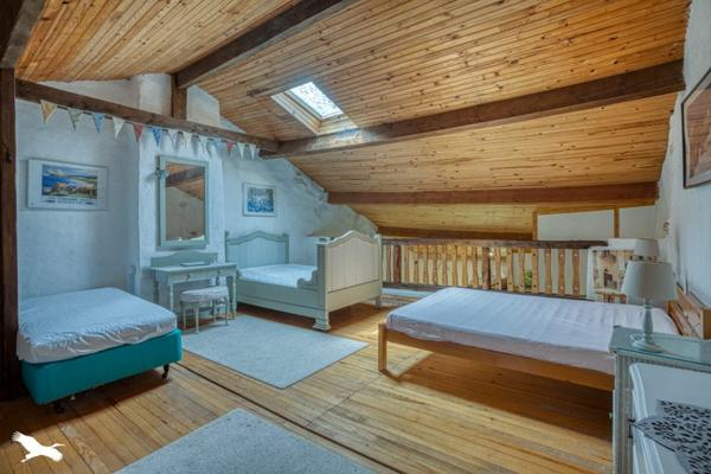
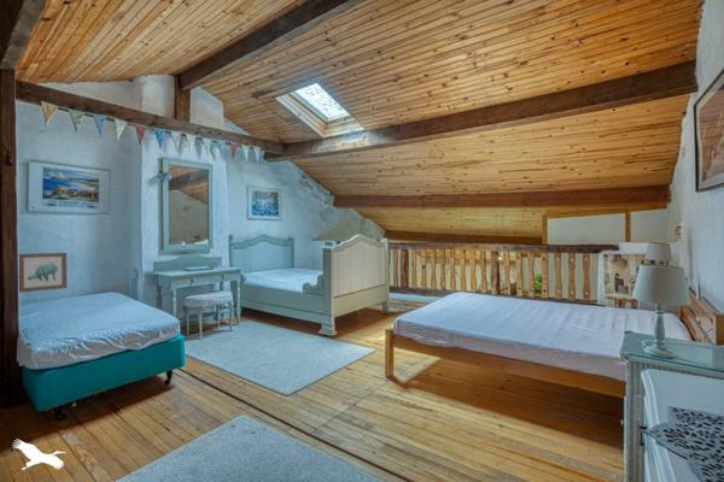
+ wall art [18,252,68,294]
